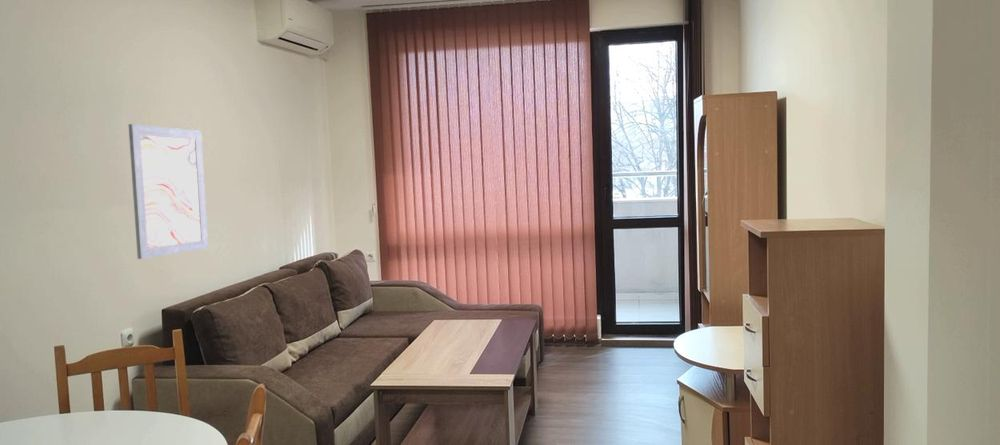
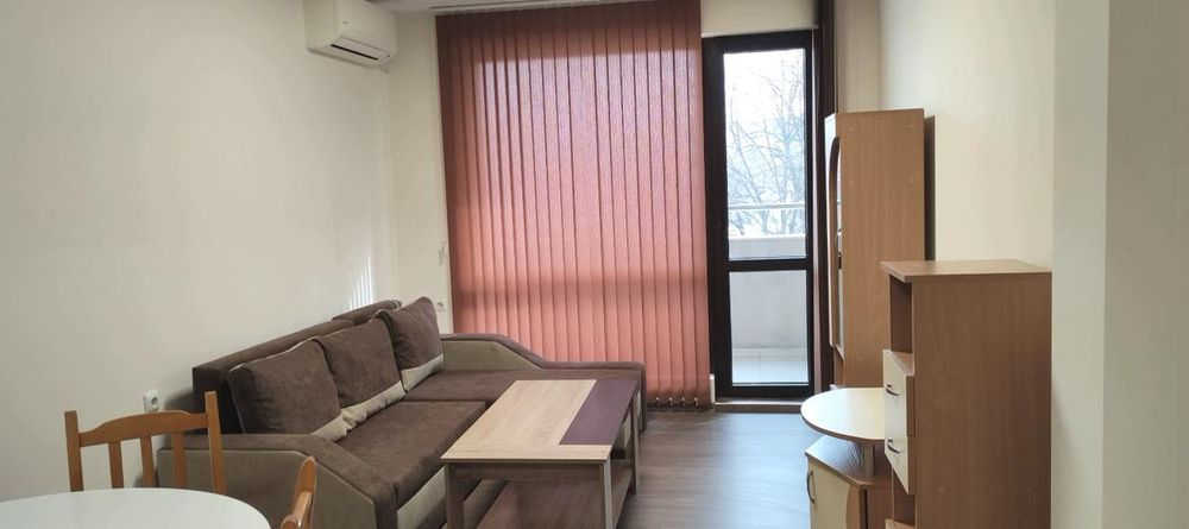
- wall art [127,123,209,260]
